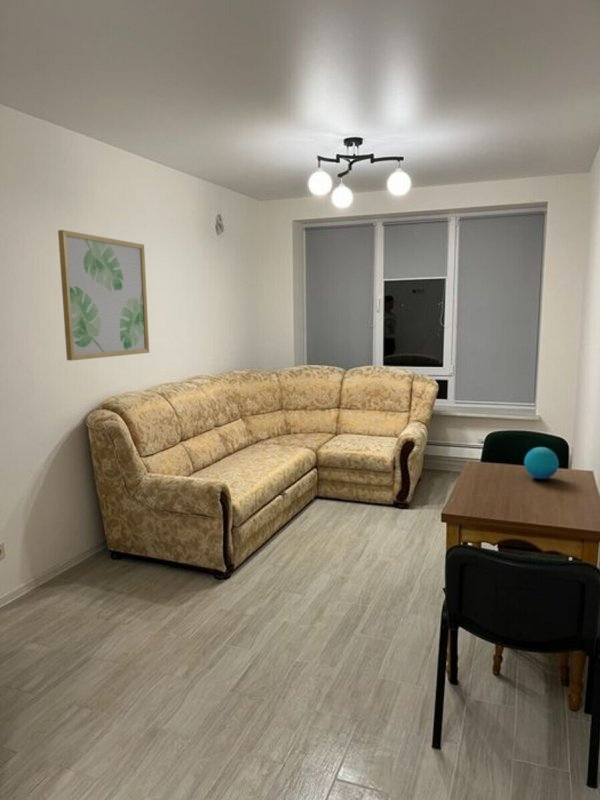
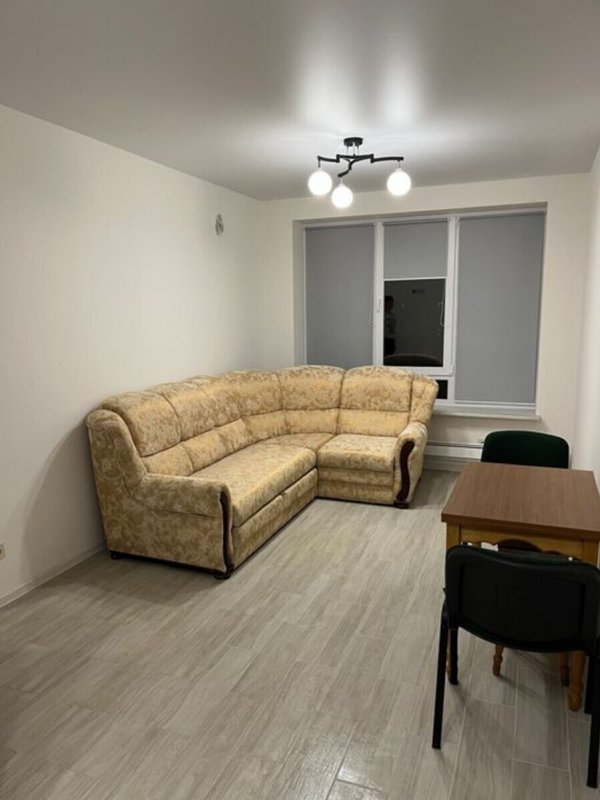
- wall art [57,229,150,361]
- decorative orb [523,446,560,480]
